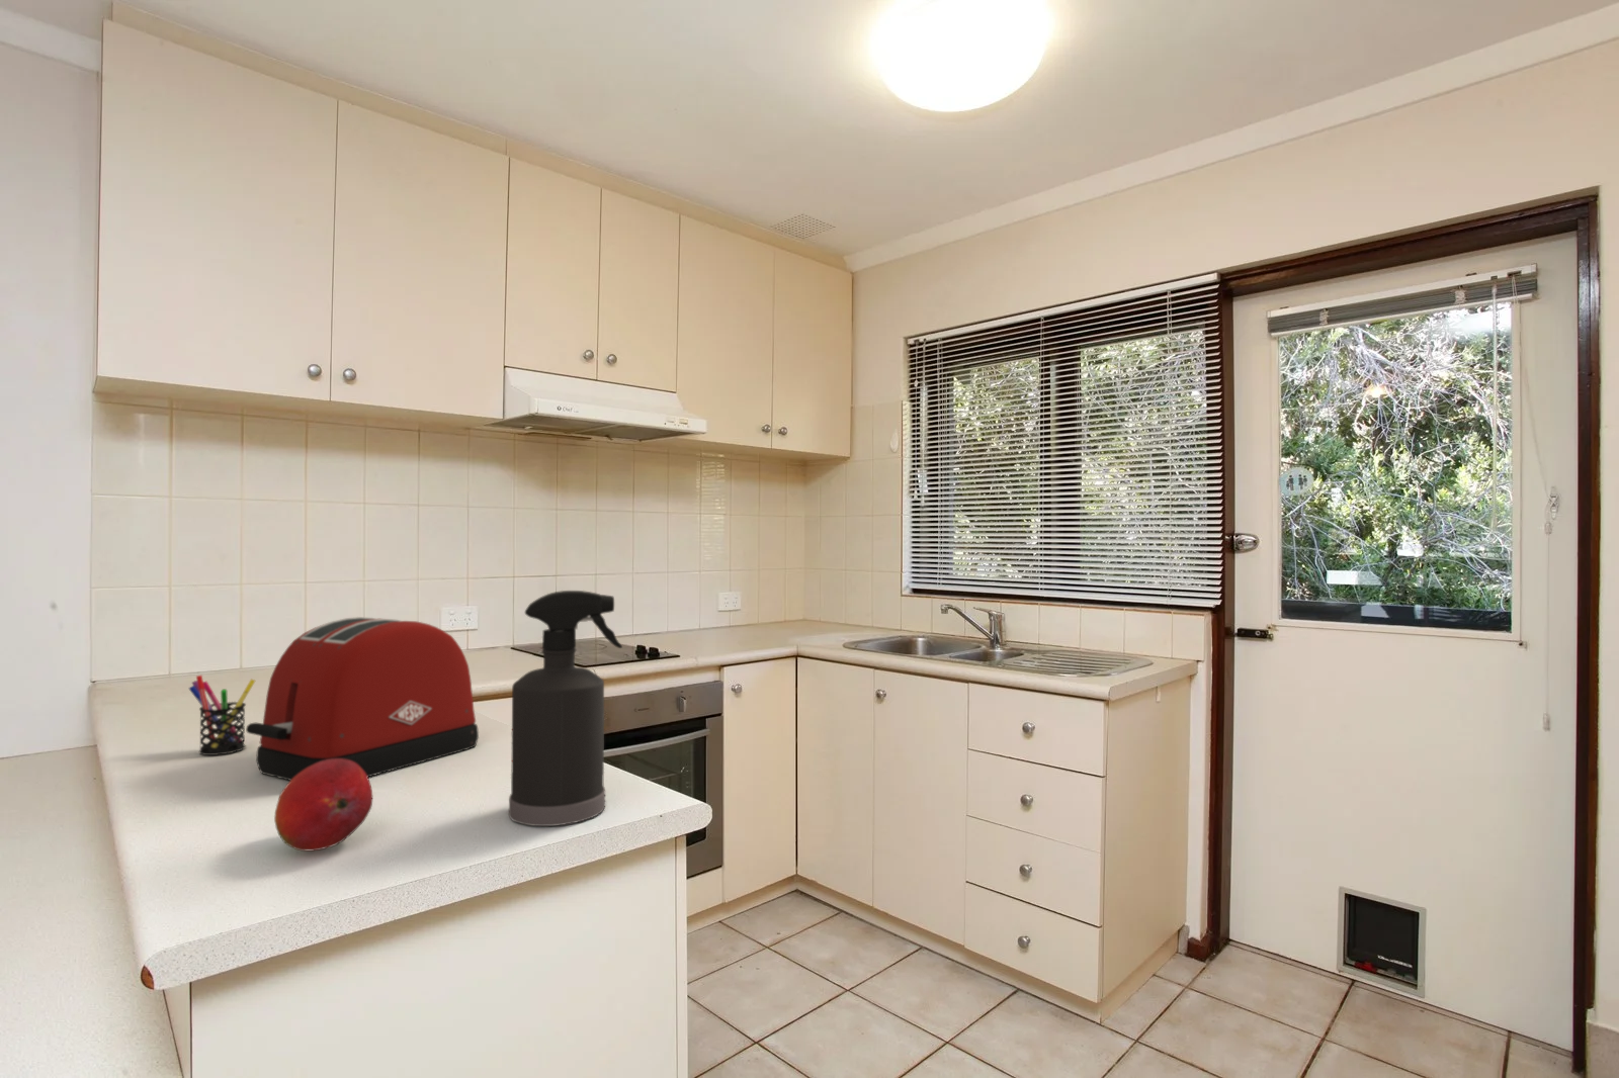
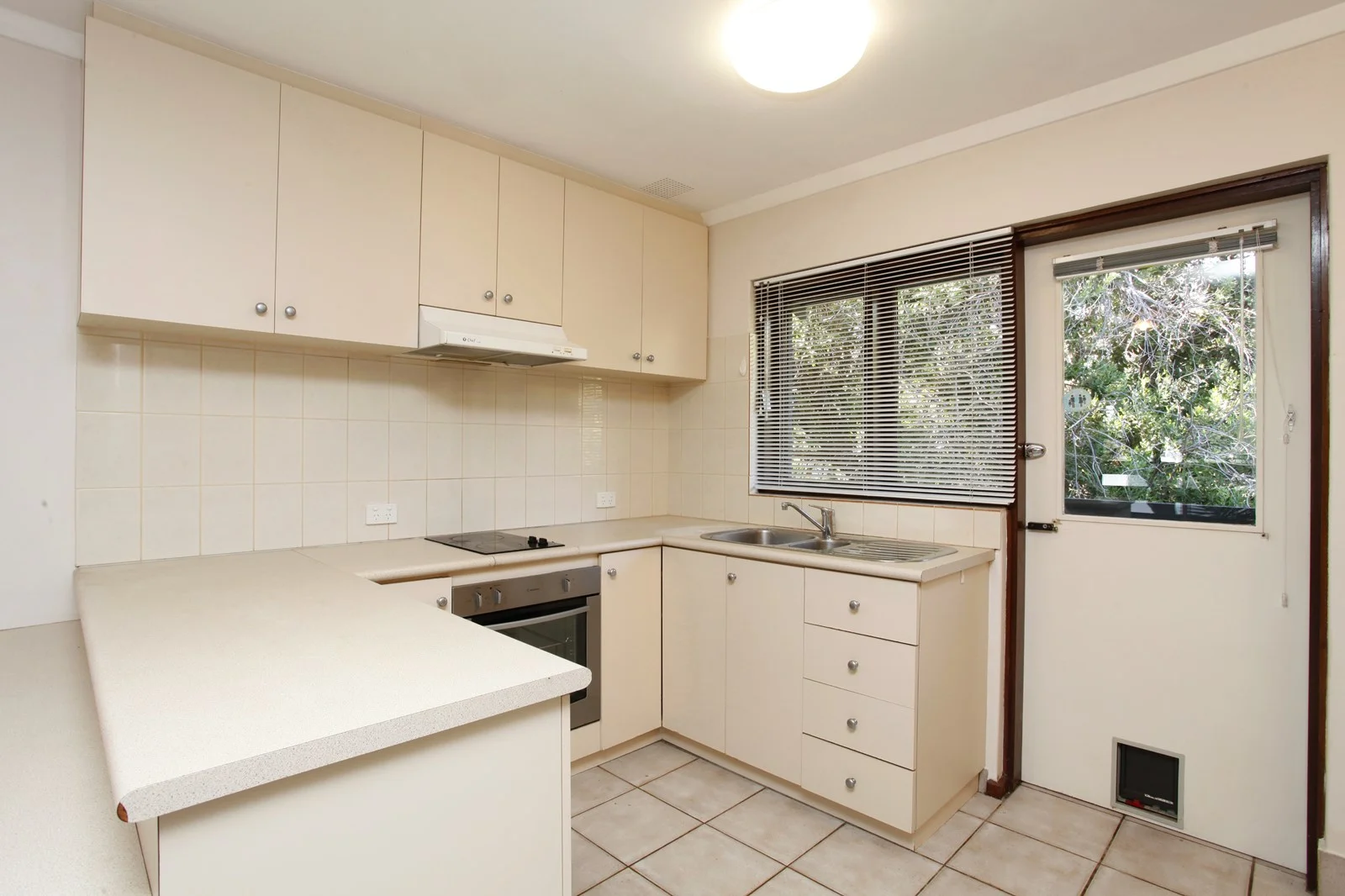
- pen holder [188,675,256,757]
- fruit [273,758,374,852]
- spray bottle [508,590,624,828]
- toaster [244,616,479,782]
